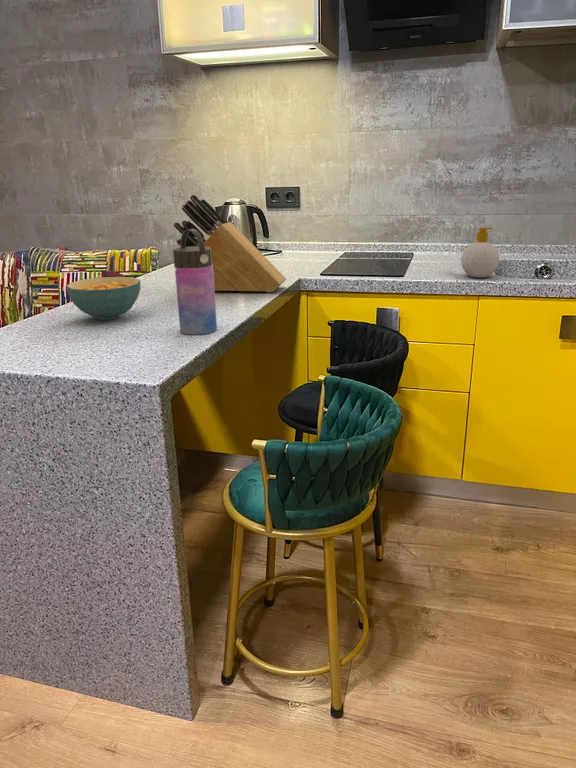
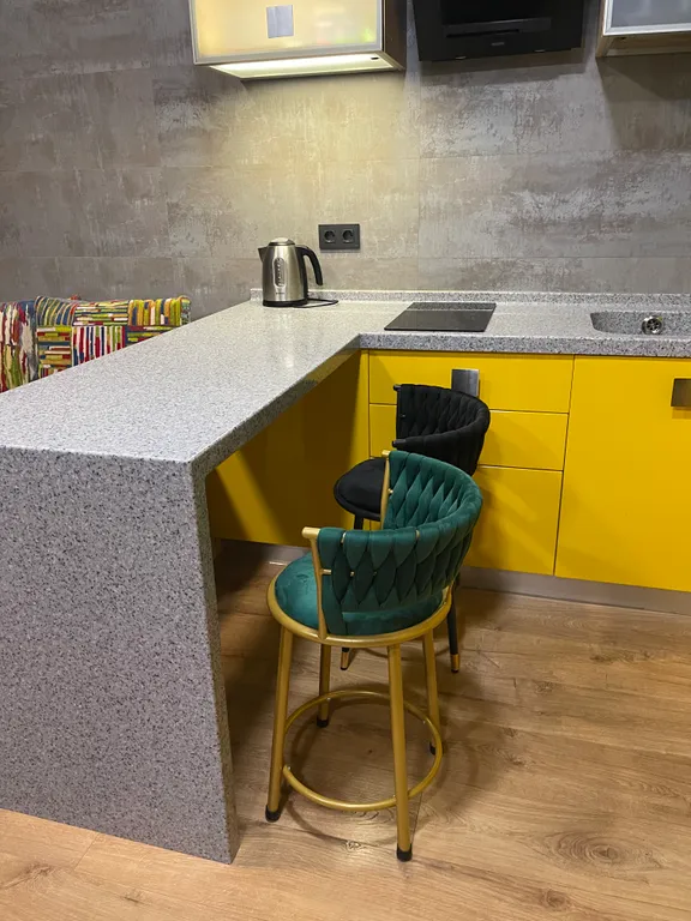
- soap bottle [460,227,500,279]
- water bottle [172,229,218,335]
- cereal bowl [65,276,142,321]
- knife block [173,193,287,293]
